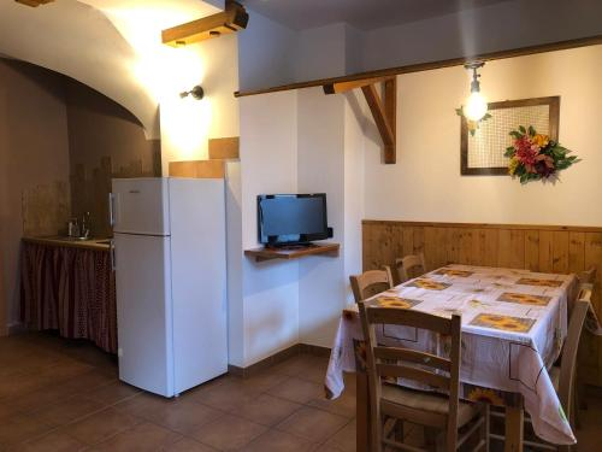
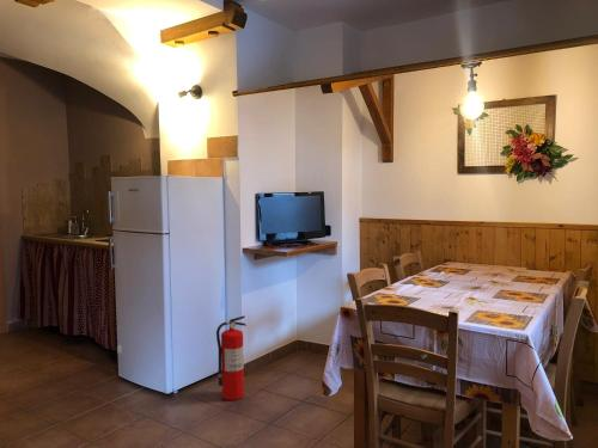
+ fire extinguisher [215,314,248,401]
